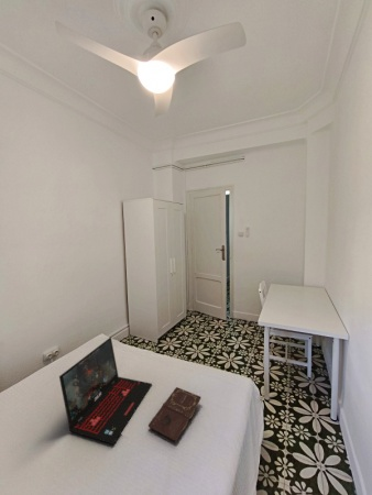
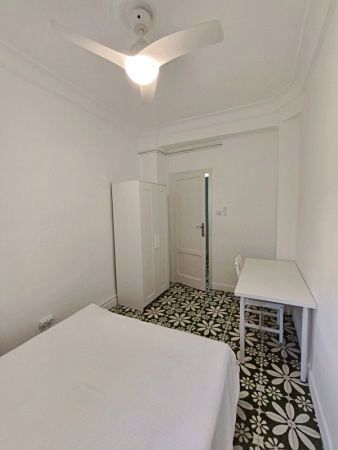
- laptop [58,337,153,446]
- book [147,386,203,442]
